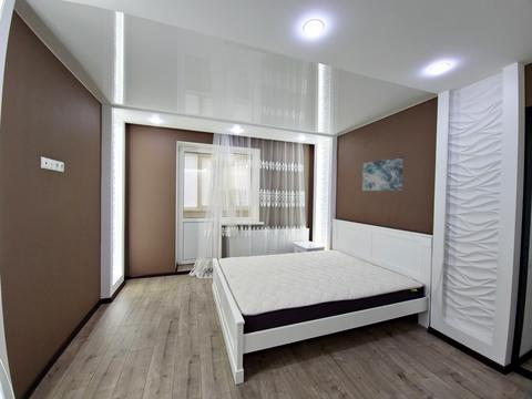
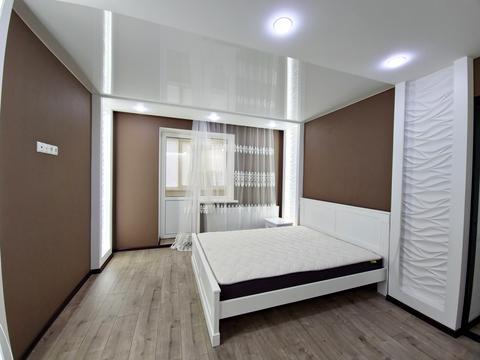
- wall art [361,156,405,192]
